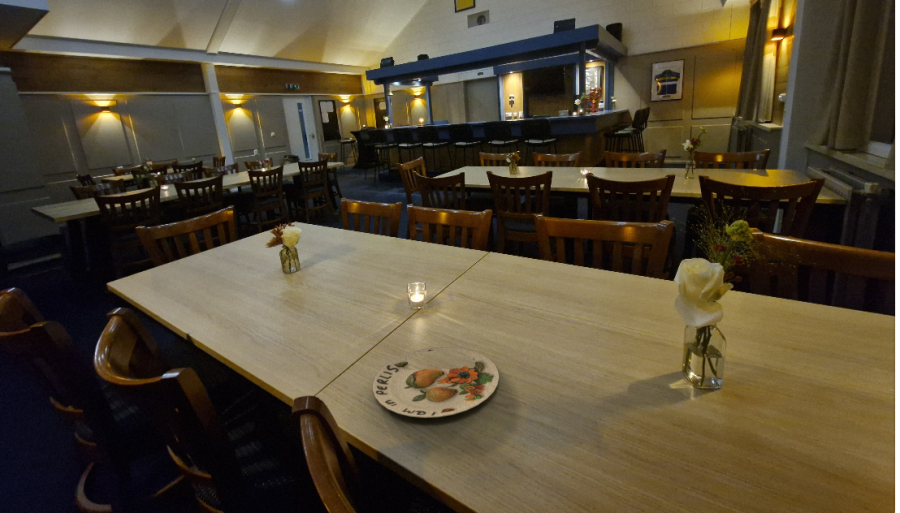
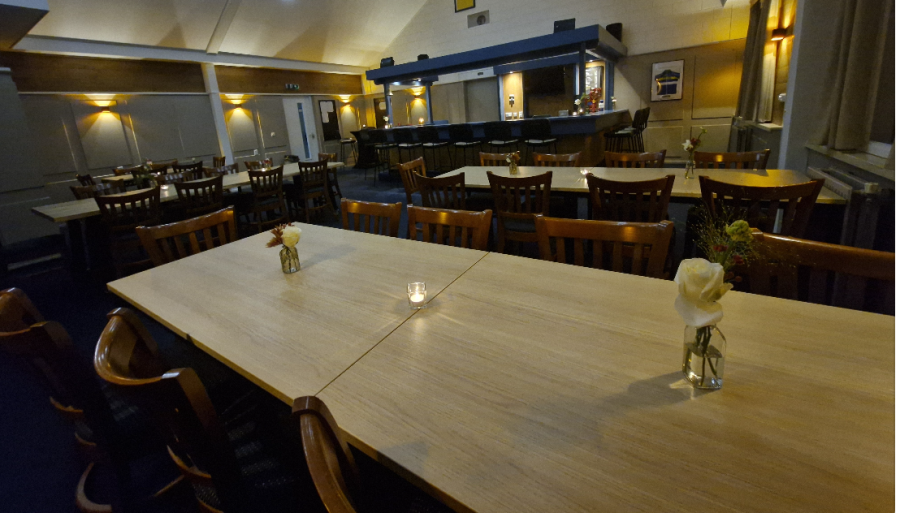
- plate [372,346,500,419]
